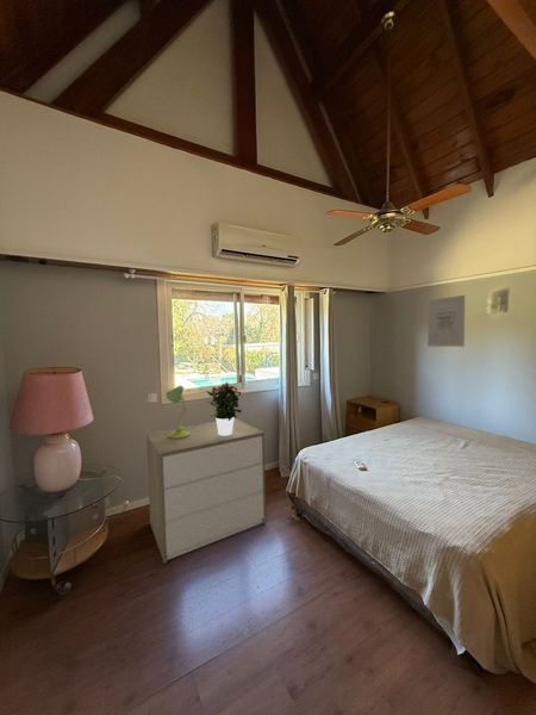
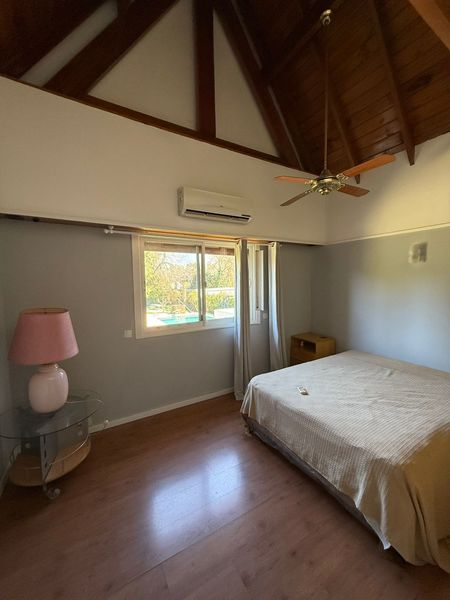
- table lamp [166,385,191,439]
- potted flower [205,381,243,436]
- wall art [426,294,466,348]
- dresser [145,417,267,565]
